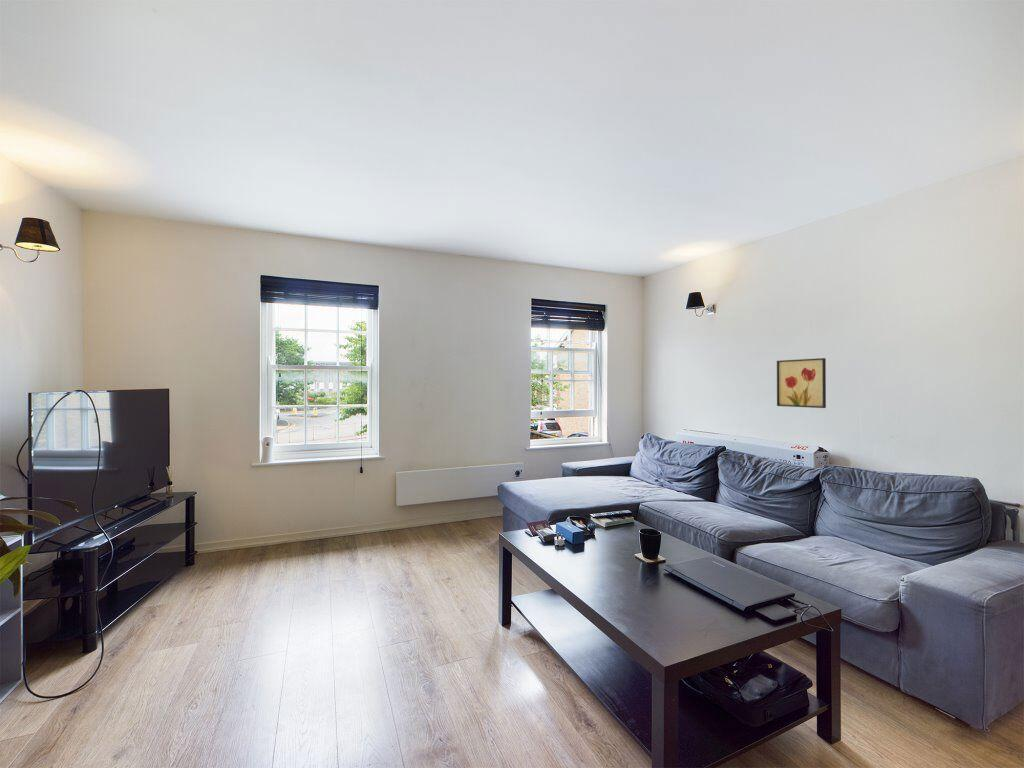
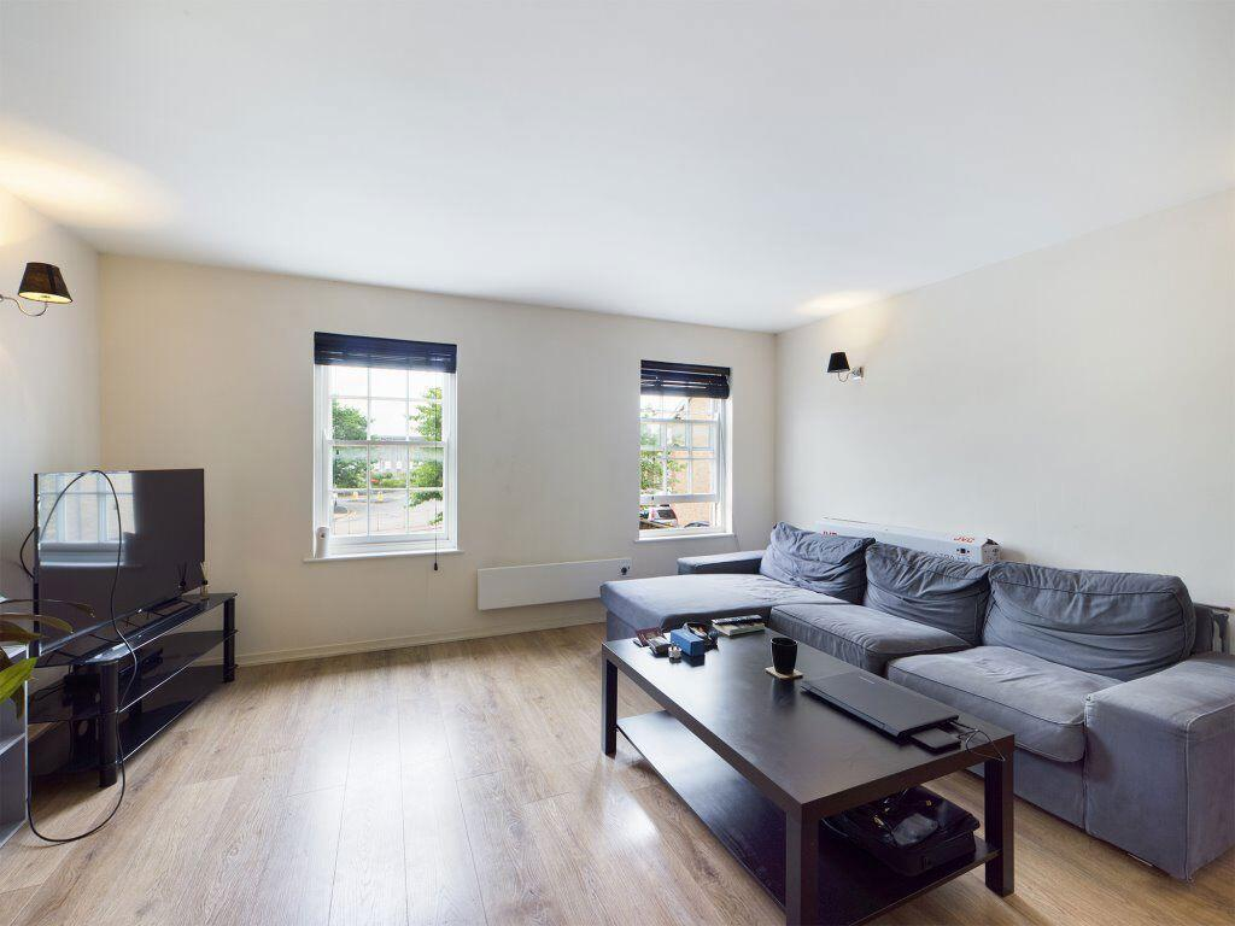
- wall art [776,357,827,409]
